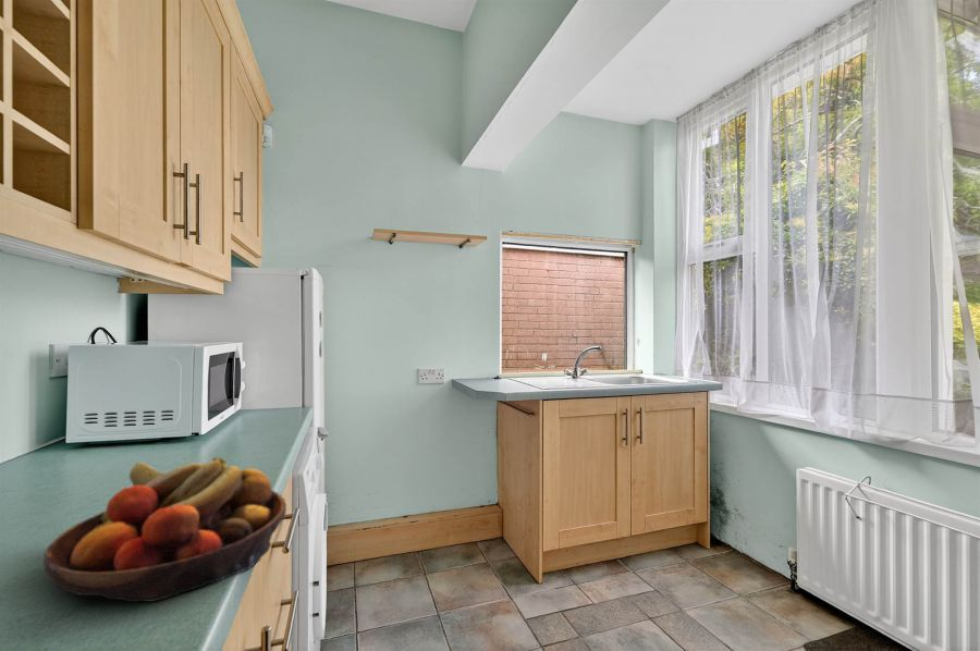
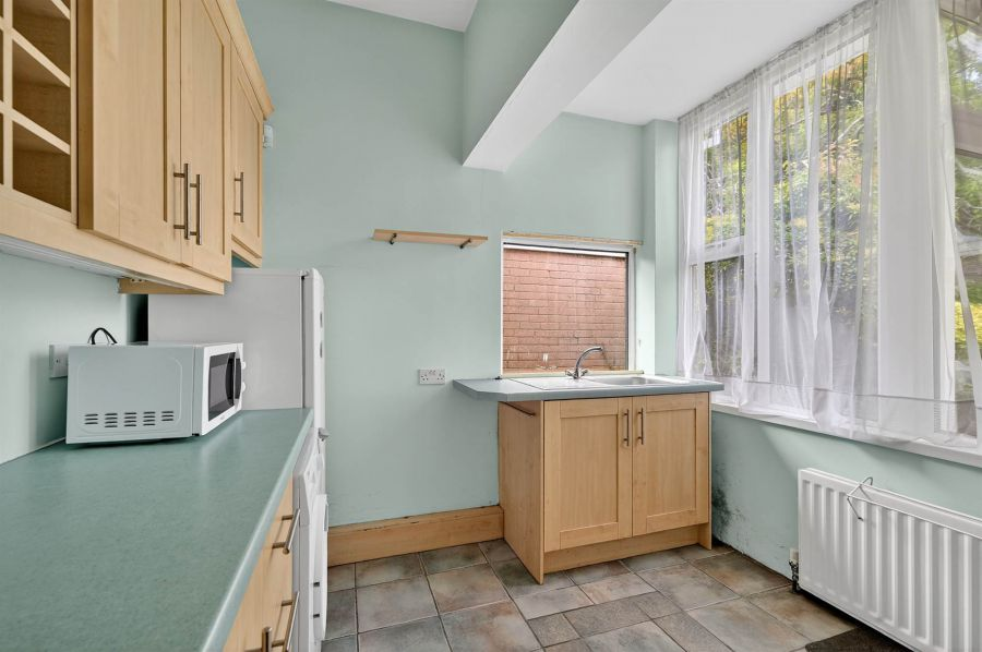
- fruit bowl [42,456,287,603]
